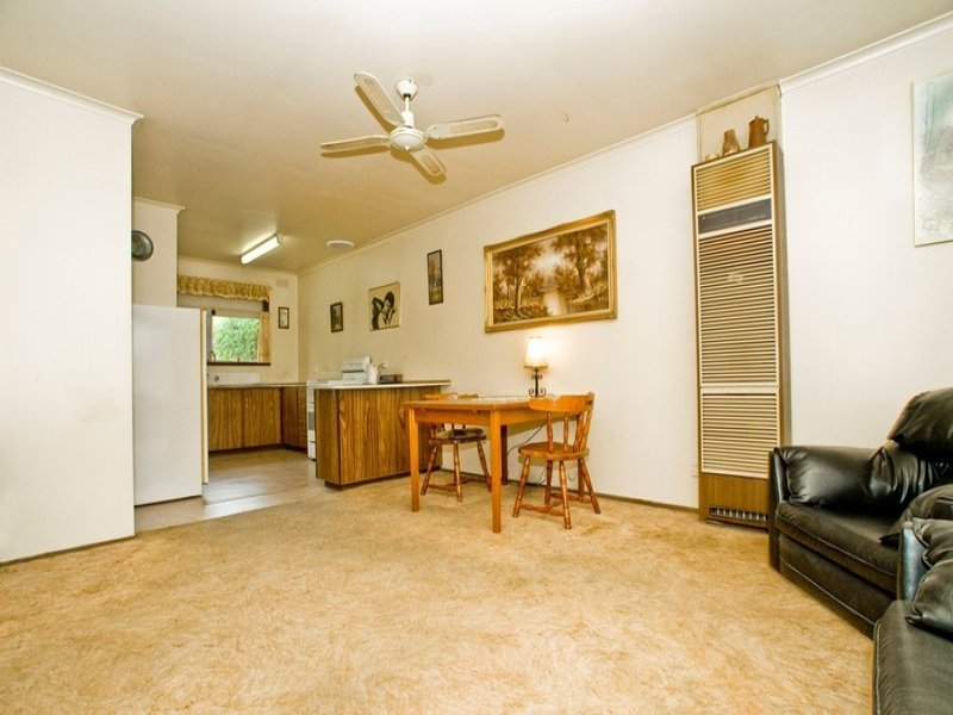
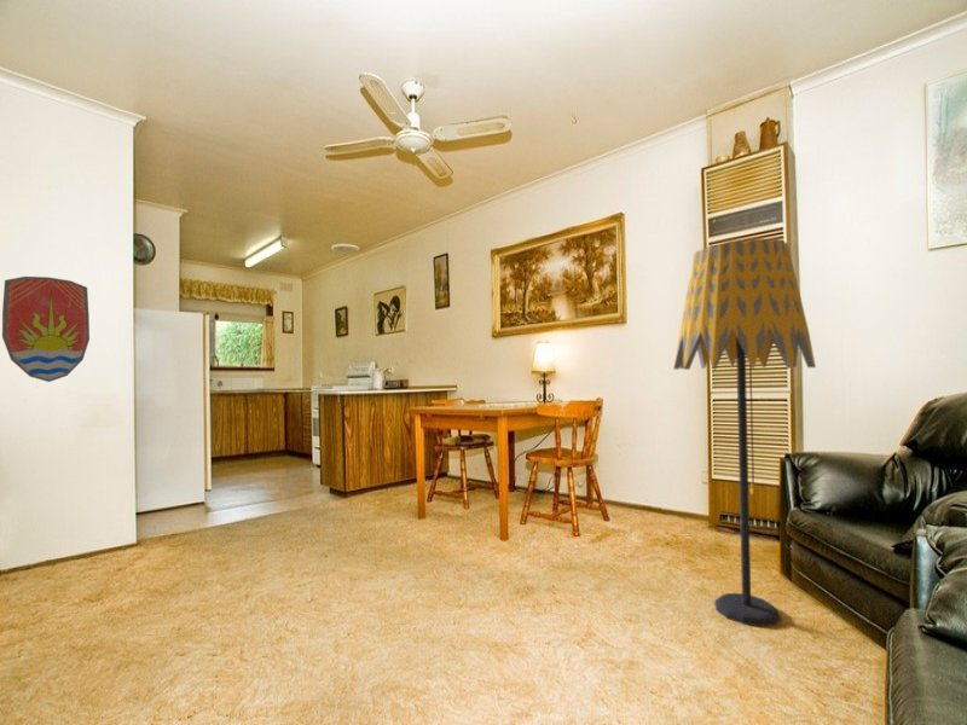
+ decorative shield [1,276,91,383]
+ floor lamp [672,238,817,628]
